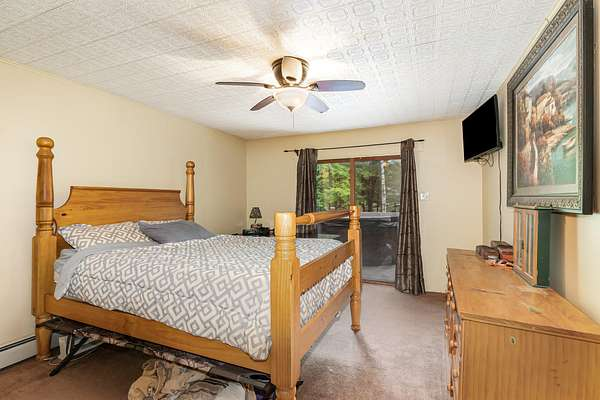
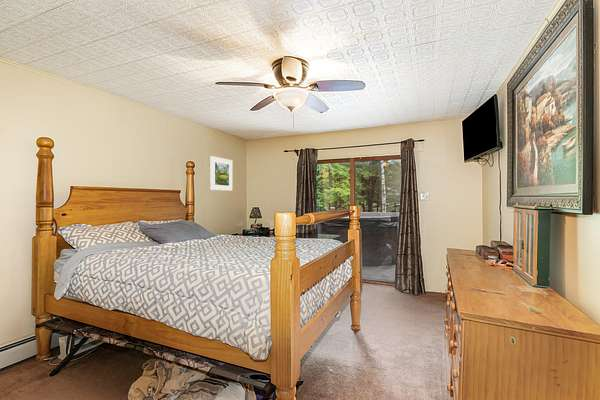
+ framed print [209,155,233,192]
